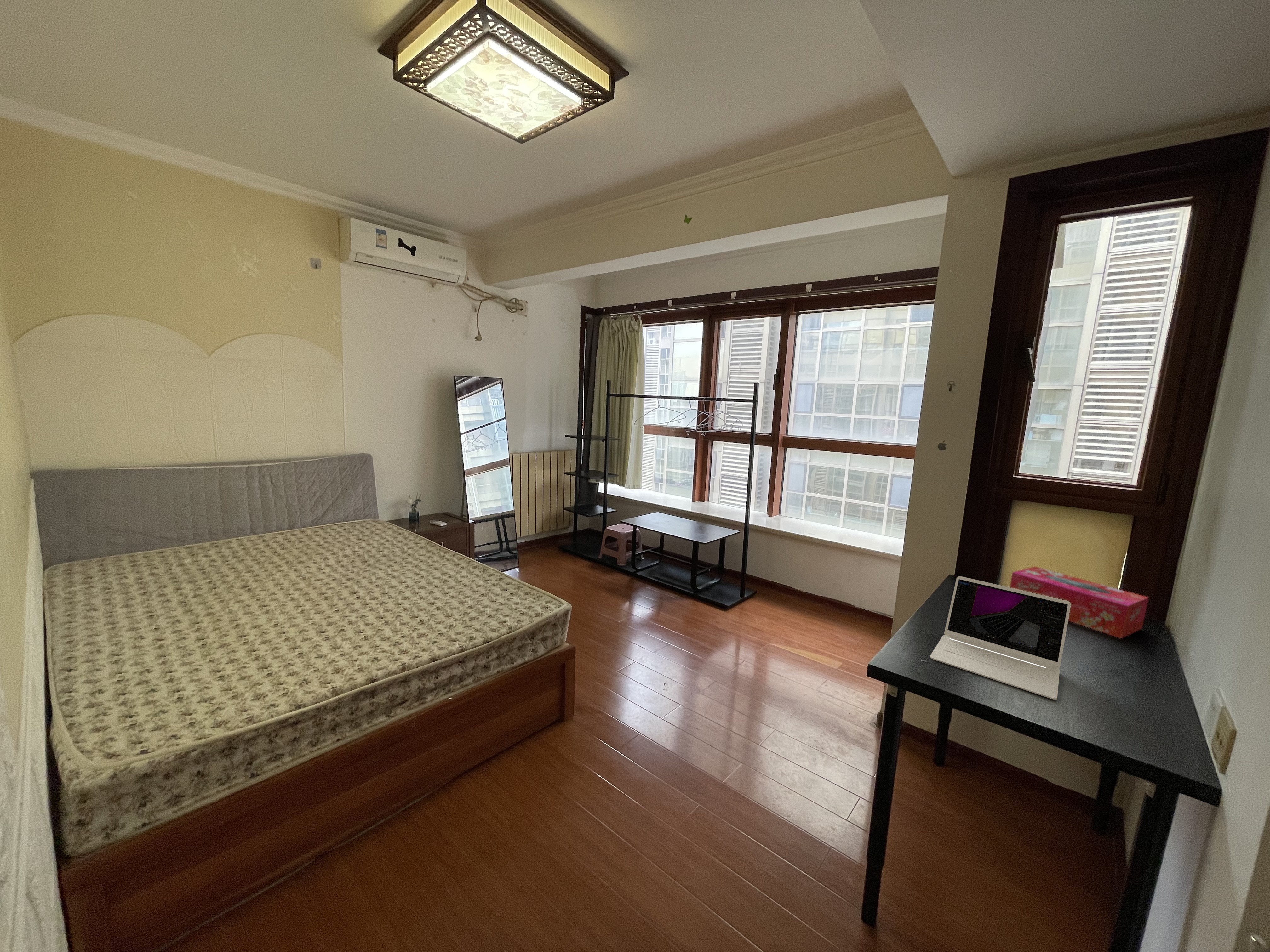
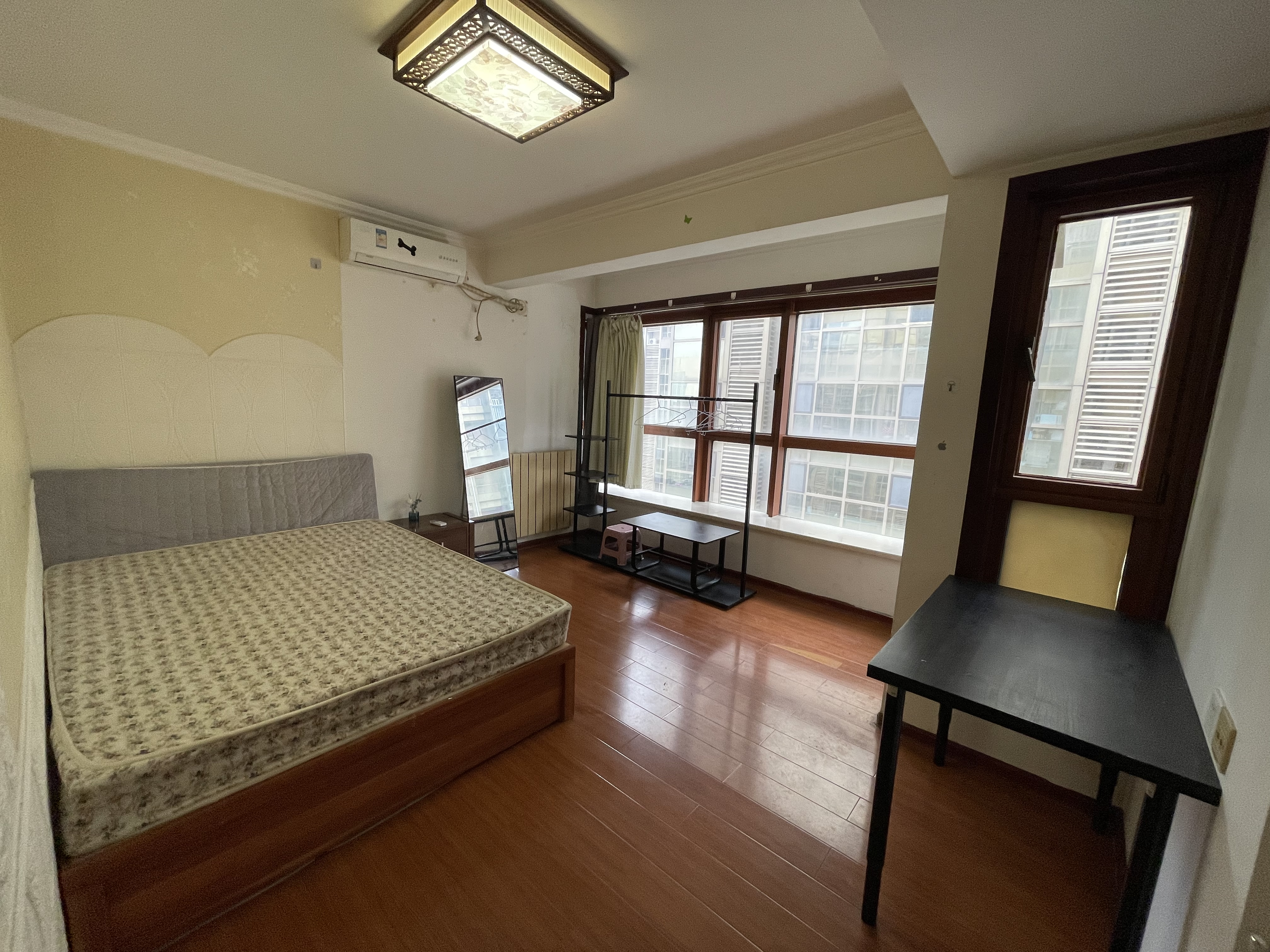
- laptop [930,576,1071,700]
- tissue box [1010,566,1149,639]
